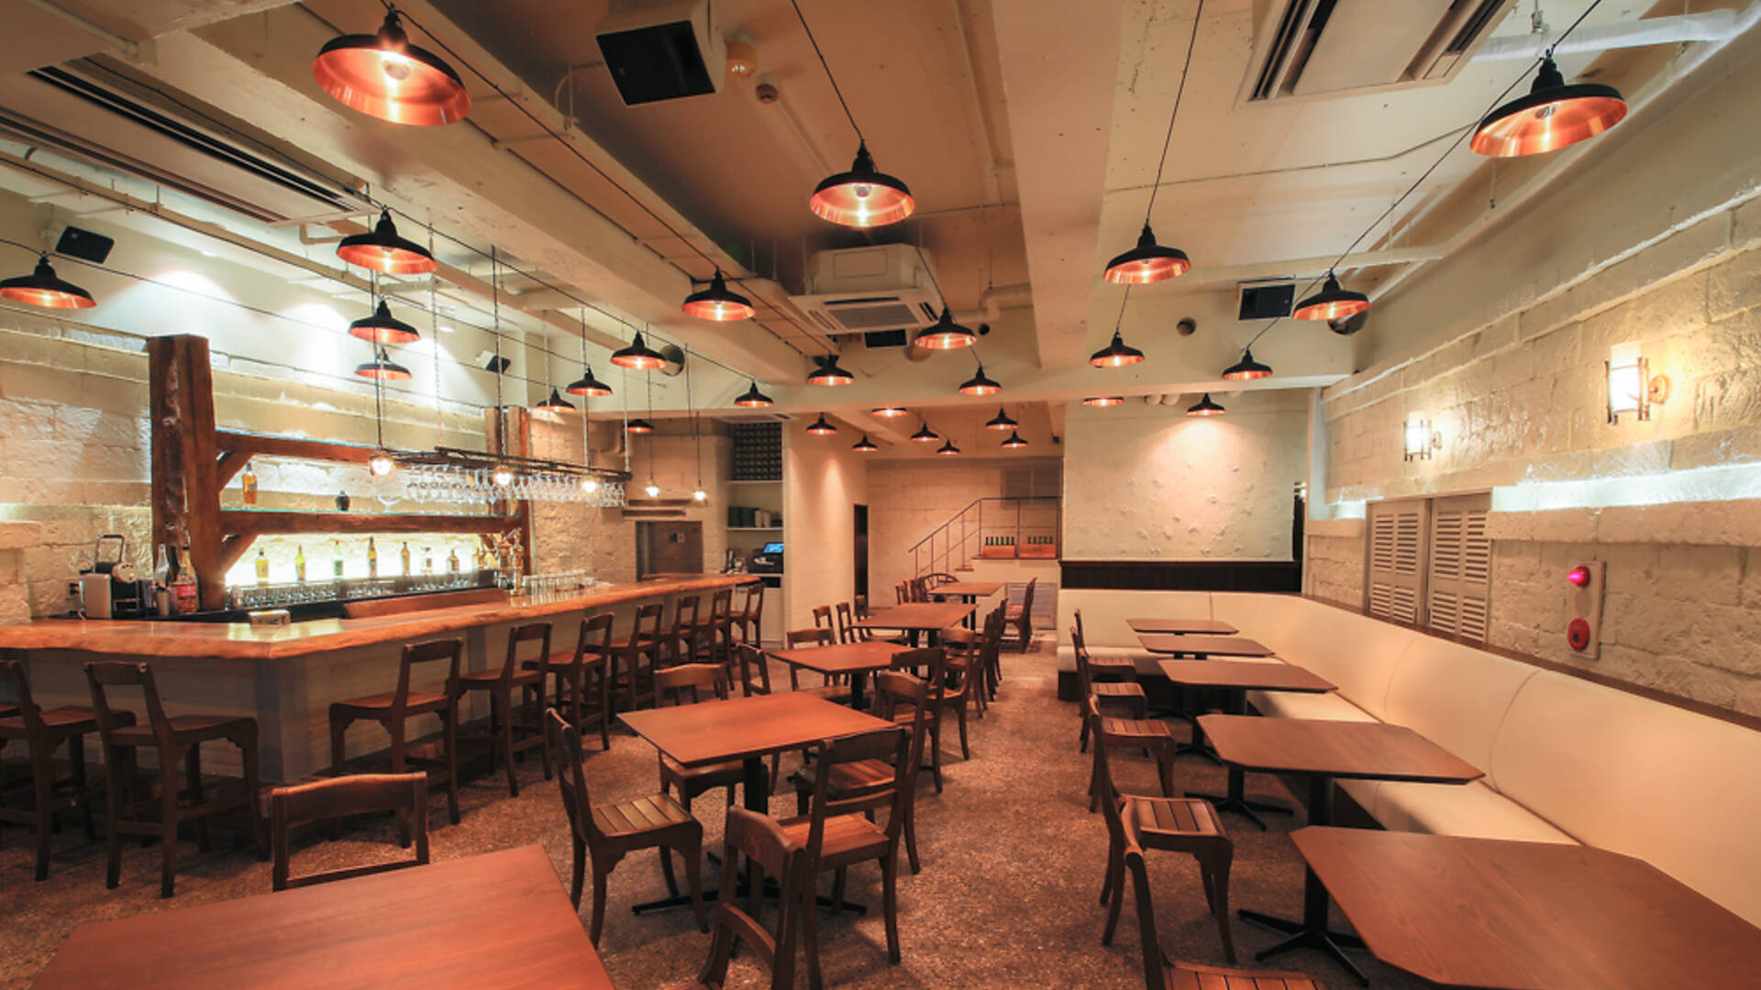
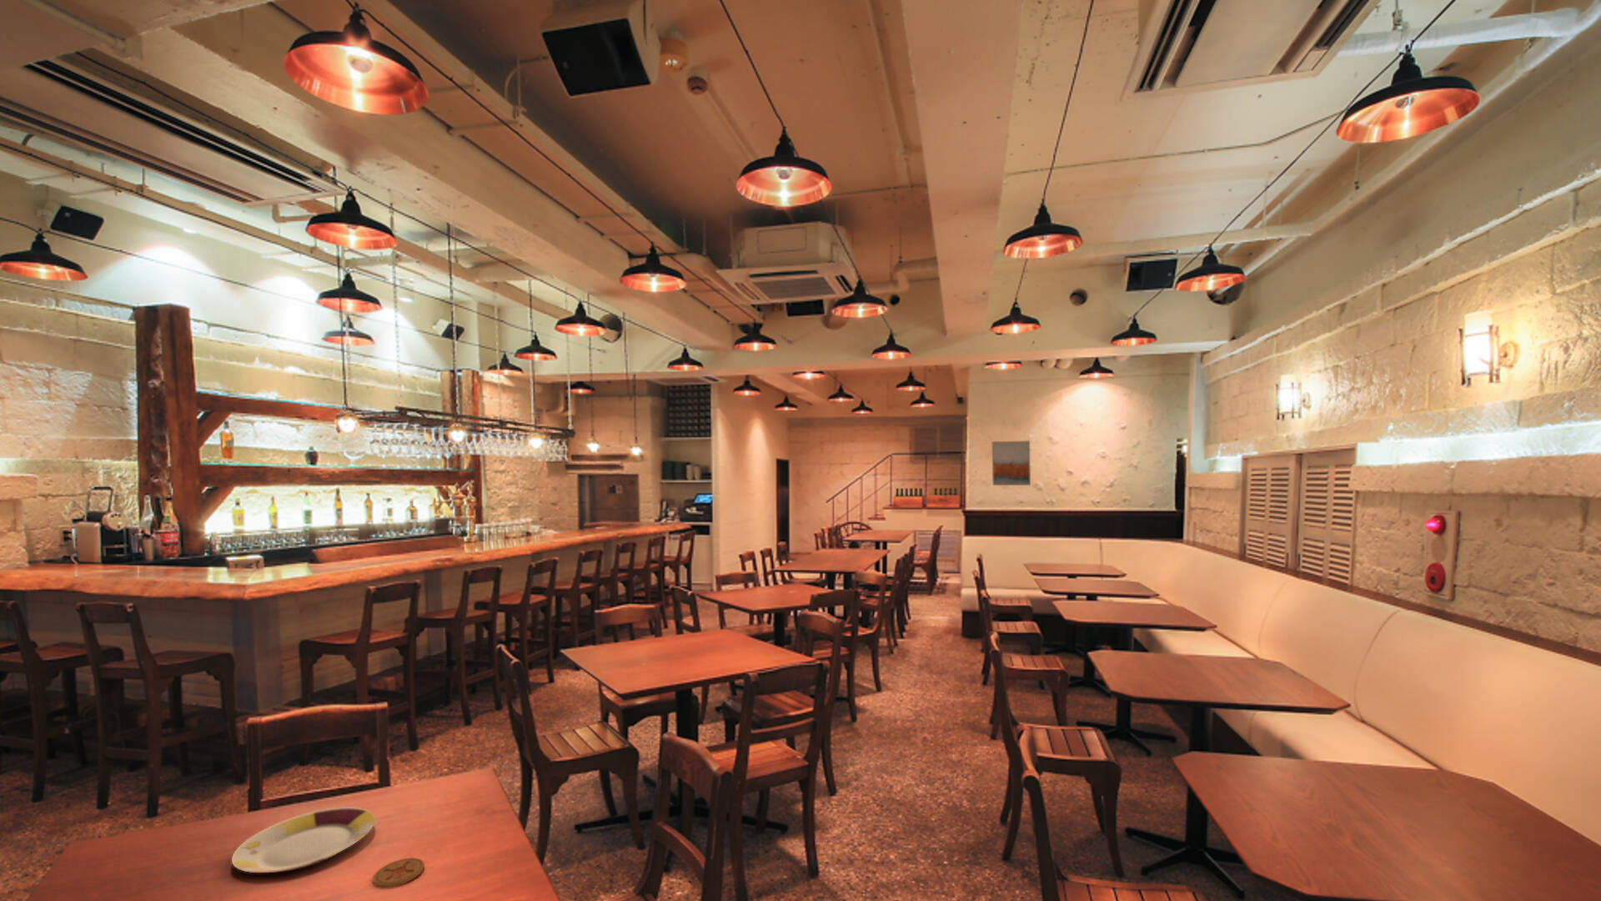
+ coaster [372,857,426,889]
+ plate [231,806,376,873]
+ wall art [992,440,1031,486]
